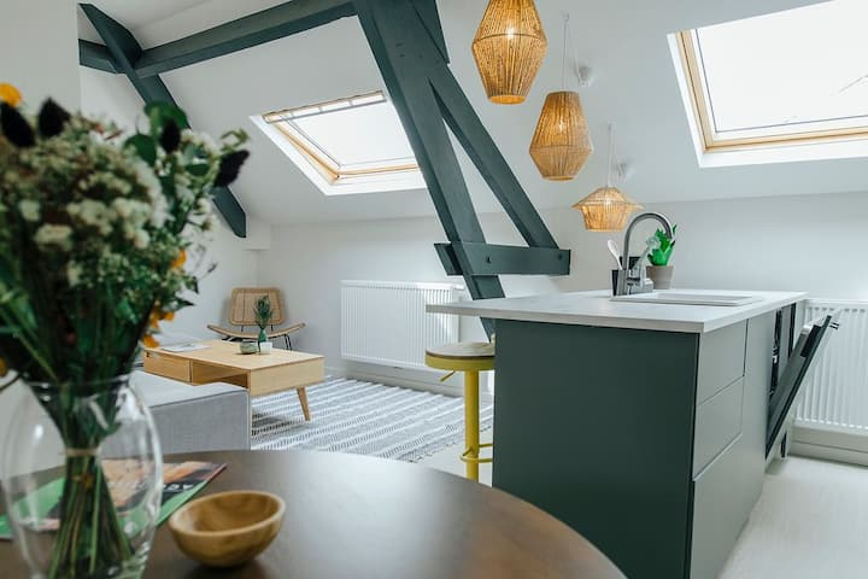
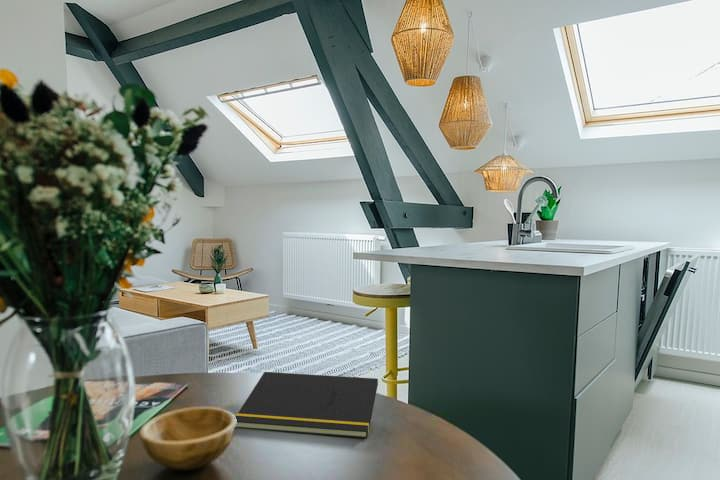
+ notepad [234,371,379,439]
